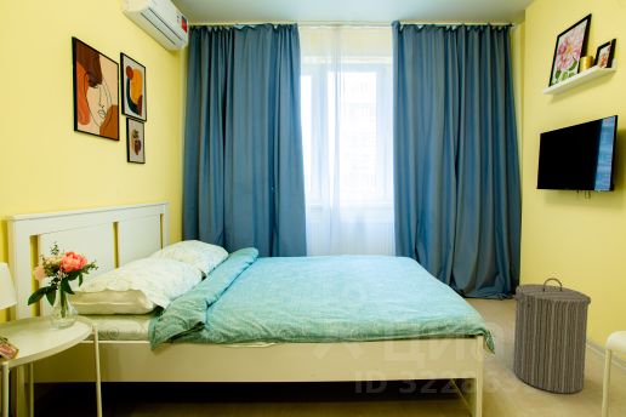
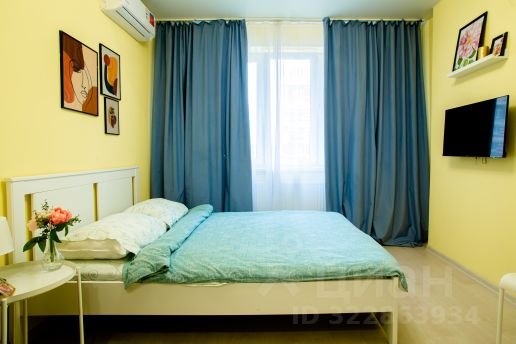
- laundry hamper [511,276,592,394]
